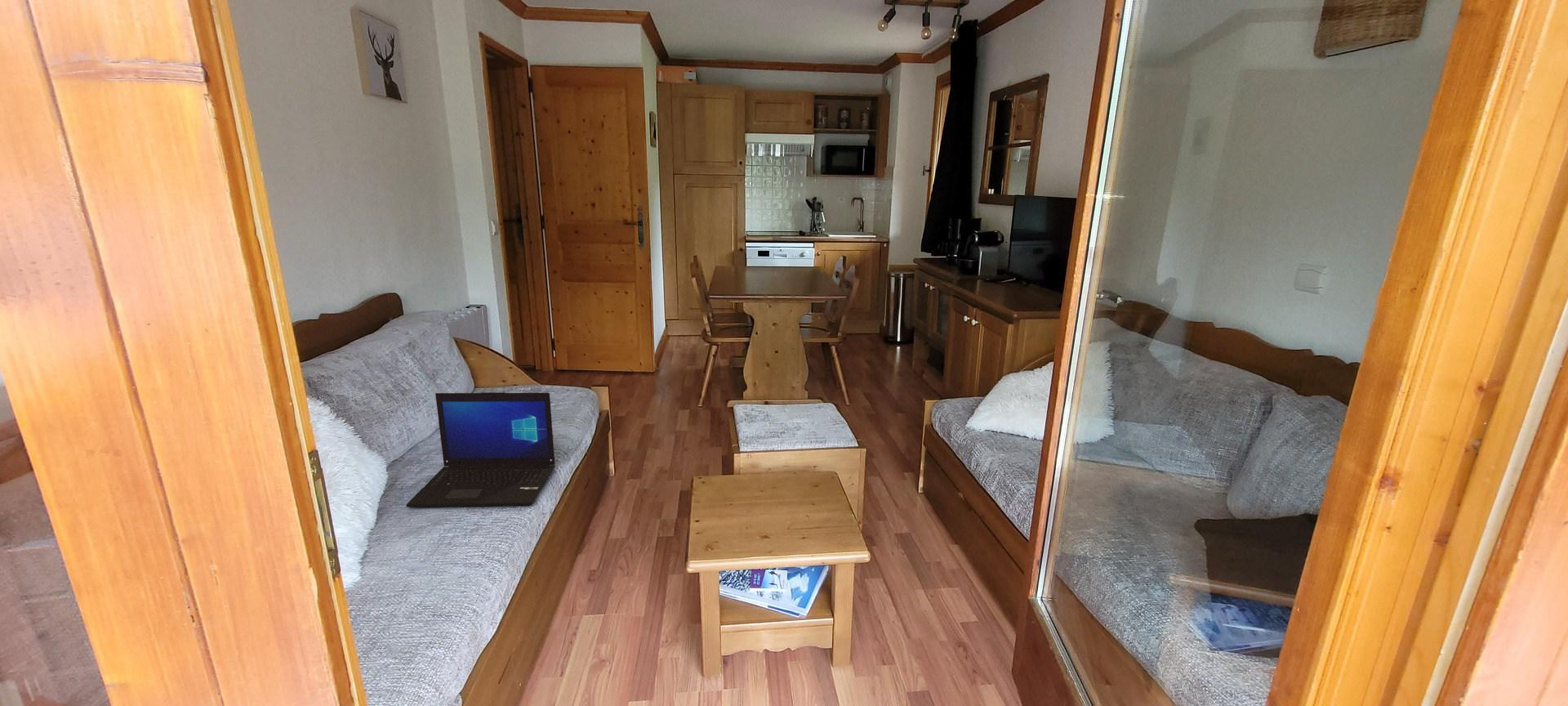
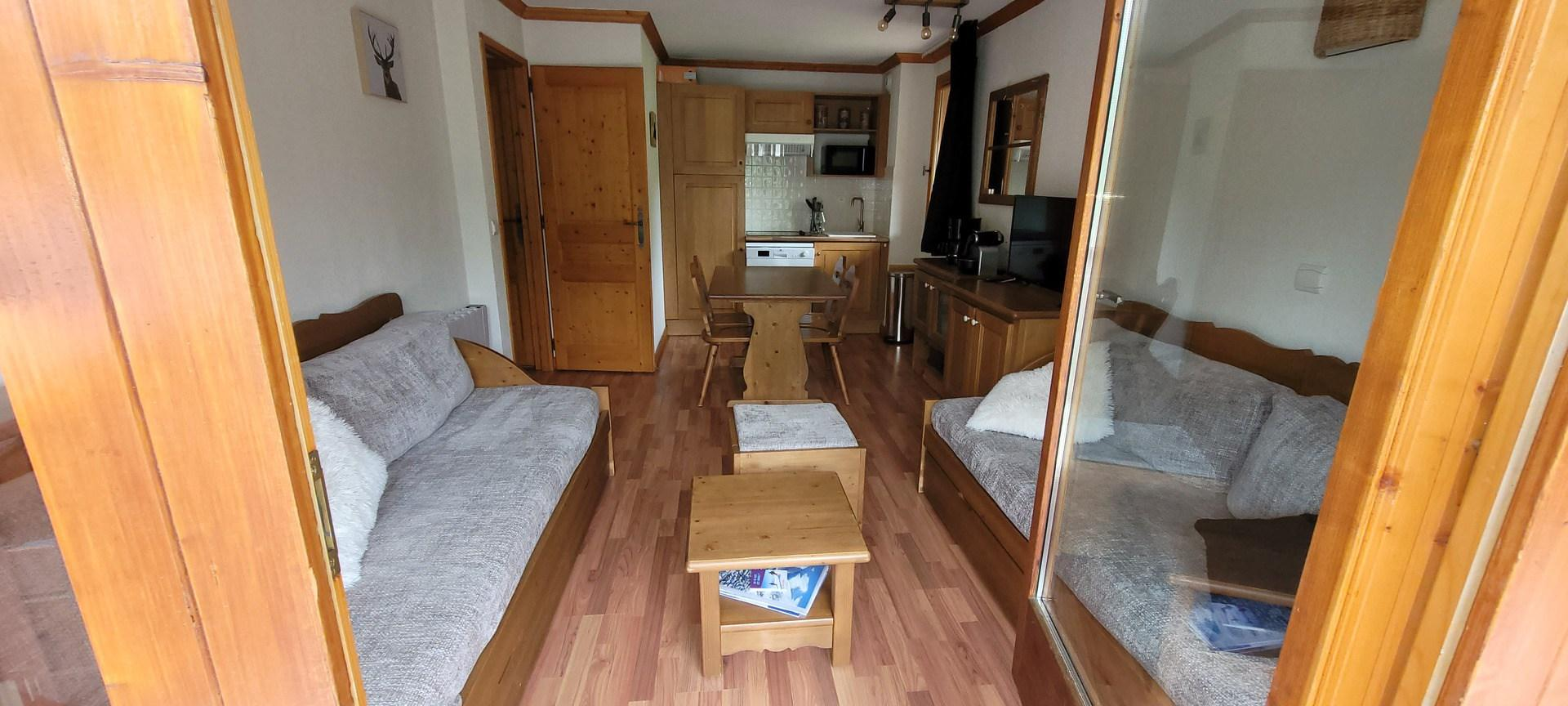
- laptop [406,391,556,507]
